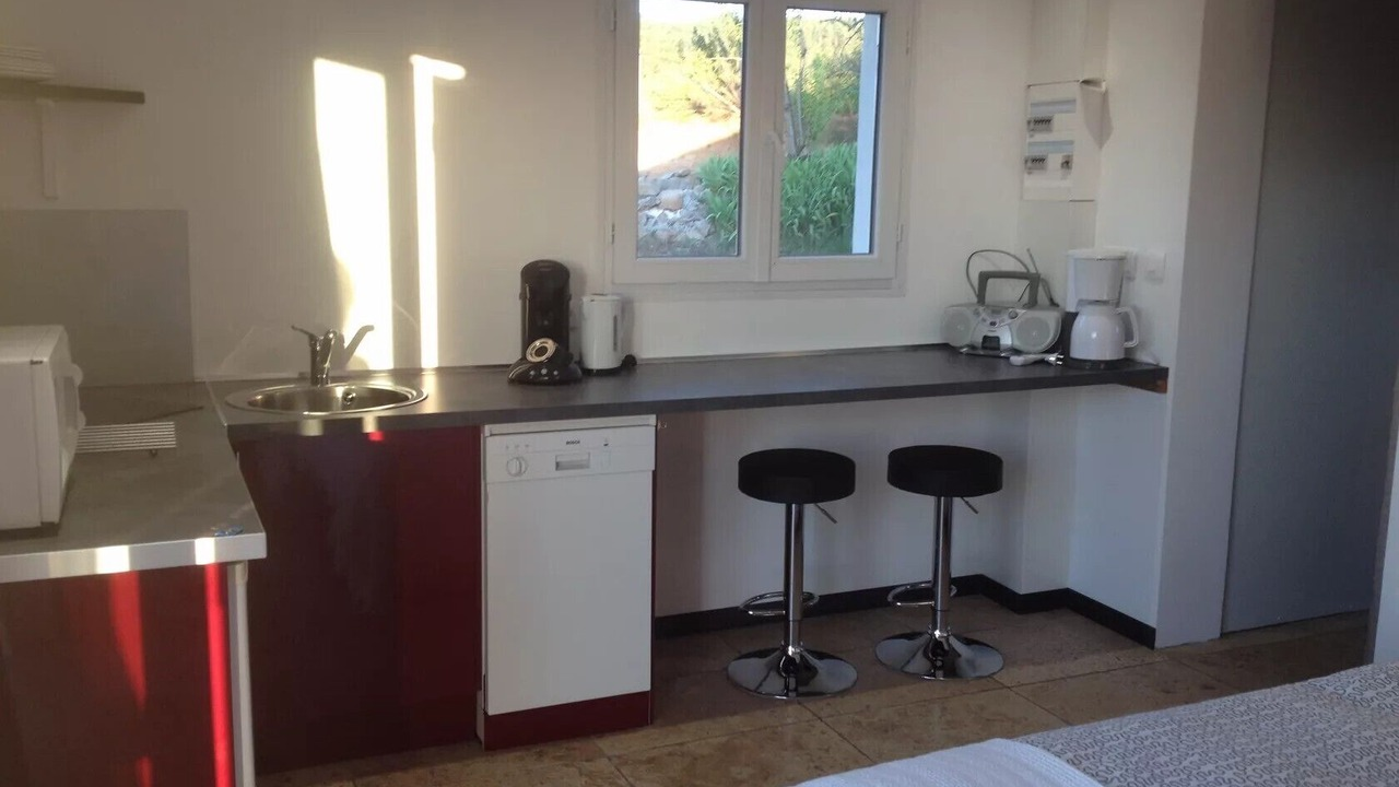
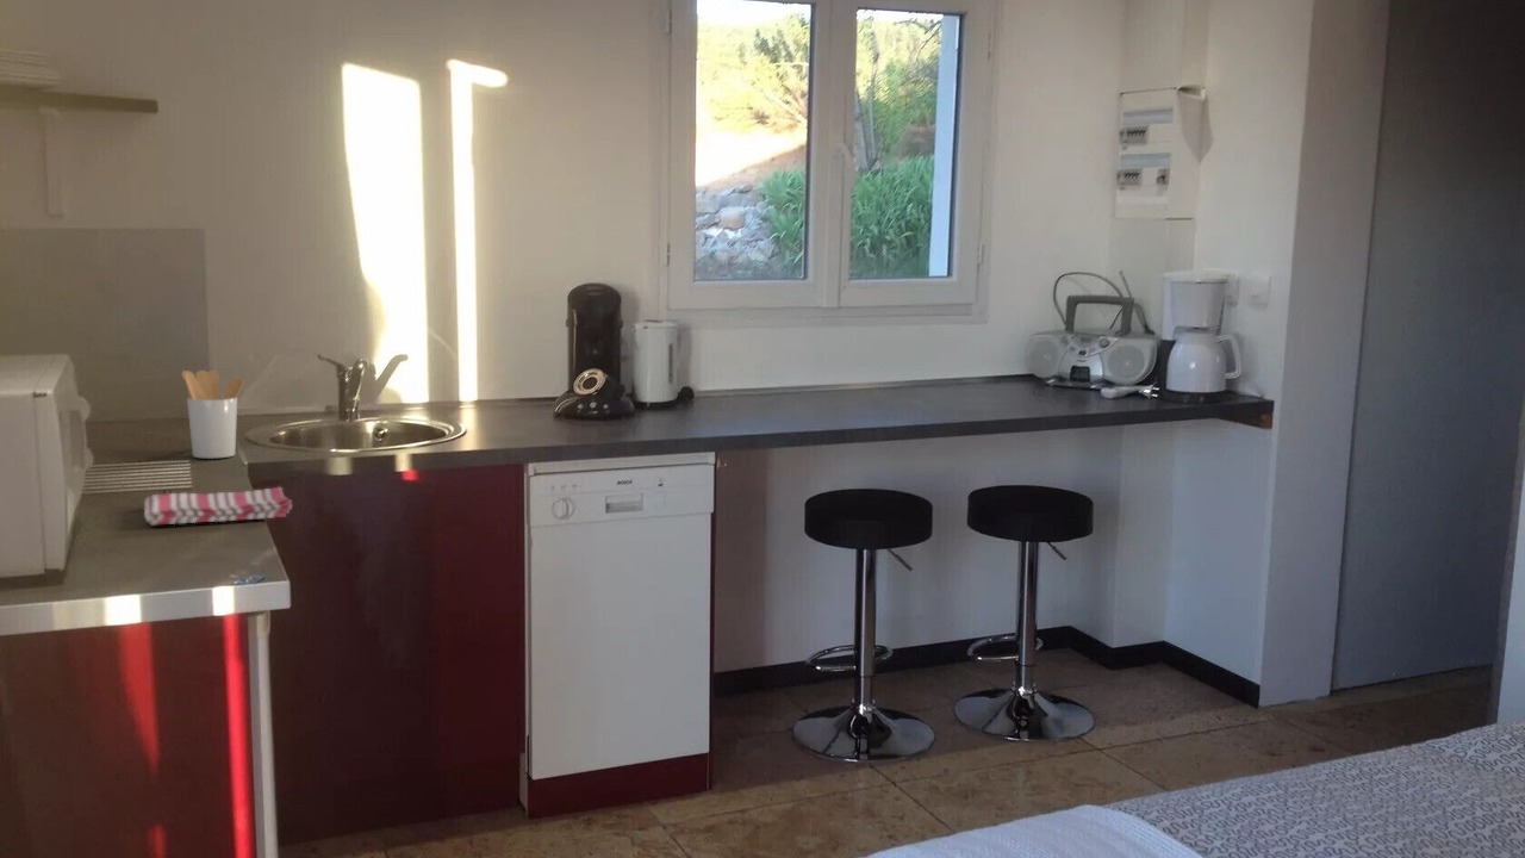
+ utensil holder [181,369,245,460]
+ dish towel [143,486,293,526]
